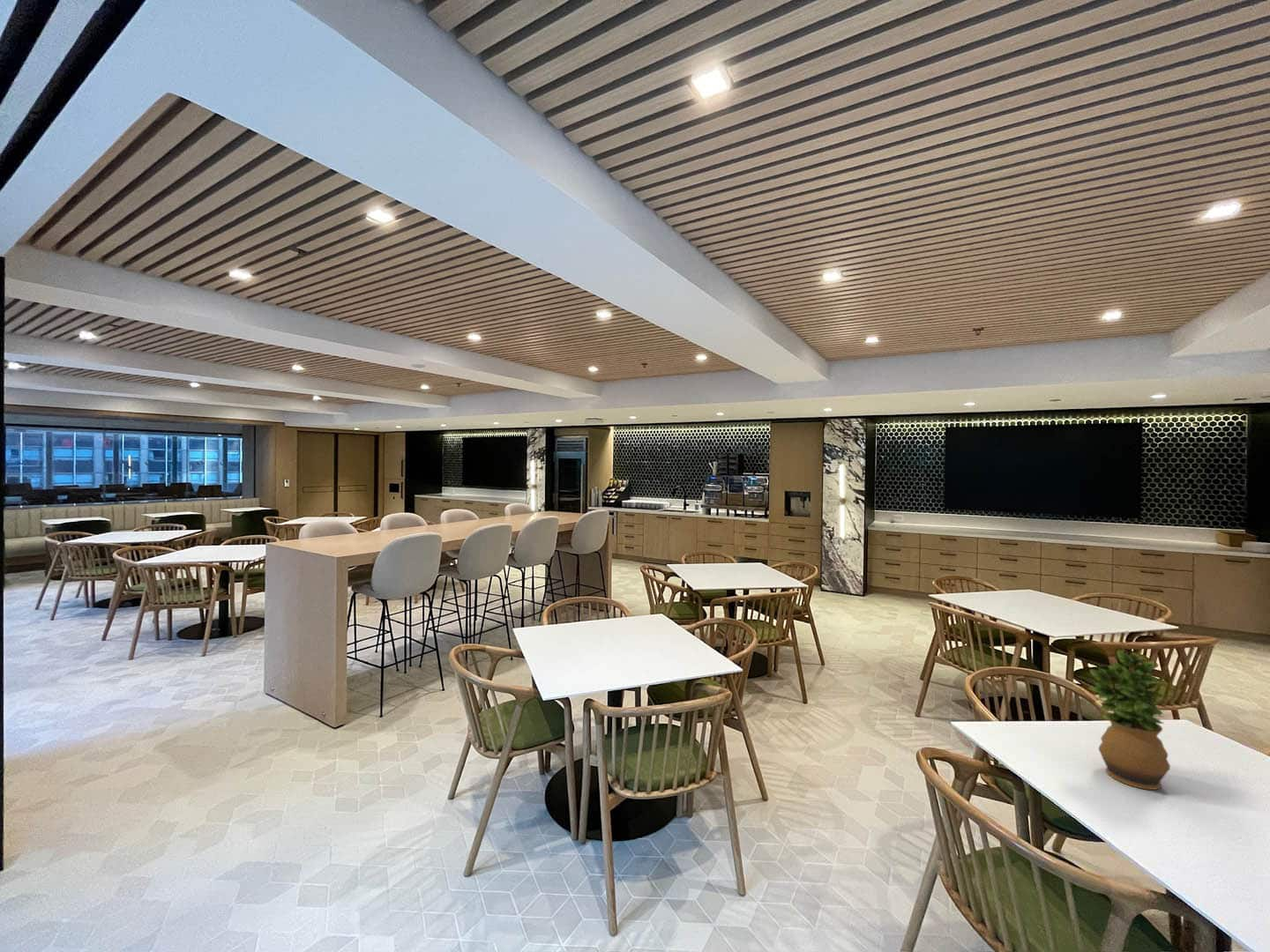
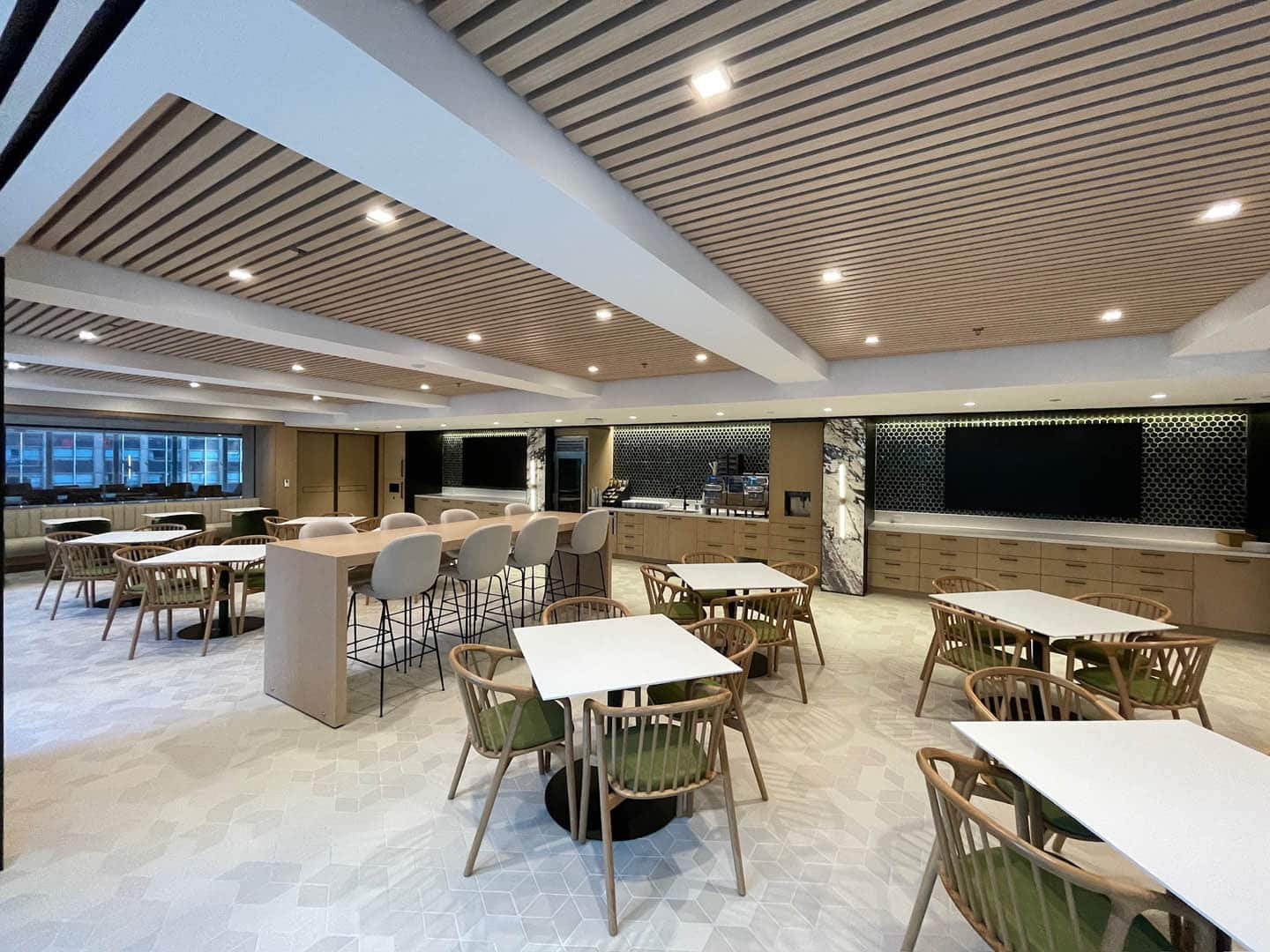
- potted plant [1087,650,1171,791]
